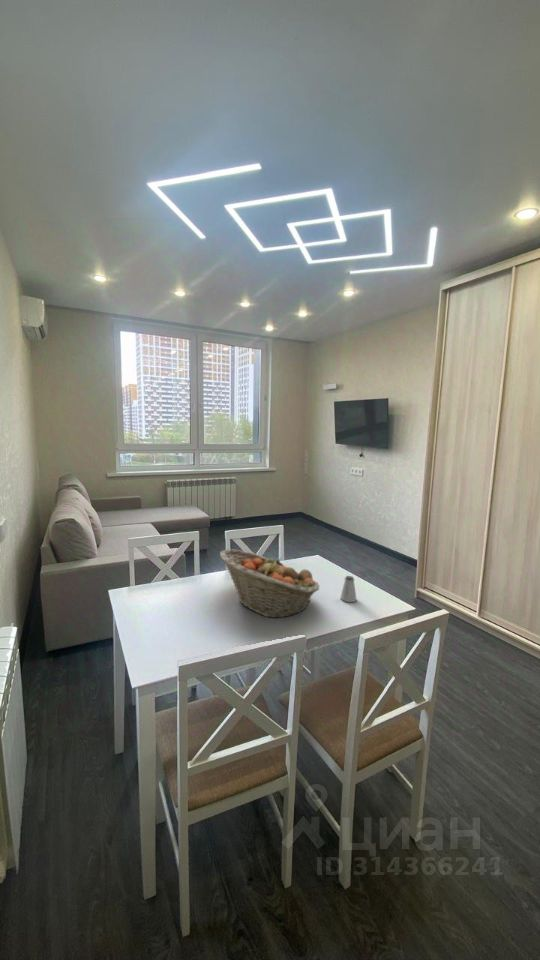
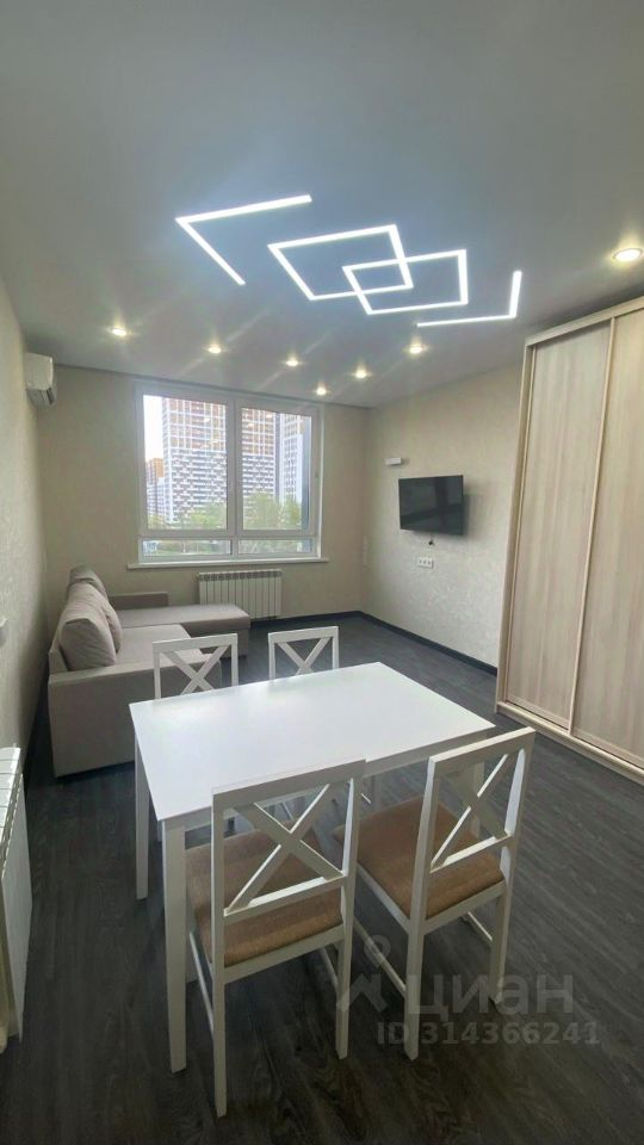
- fruit basket [219,549,321,618]
- saltshaker [339,575,358,603]
